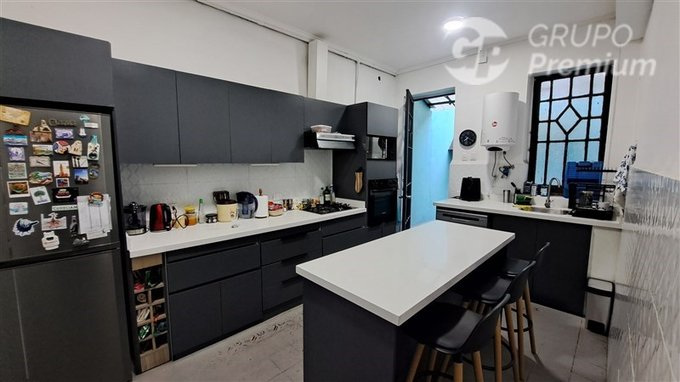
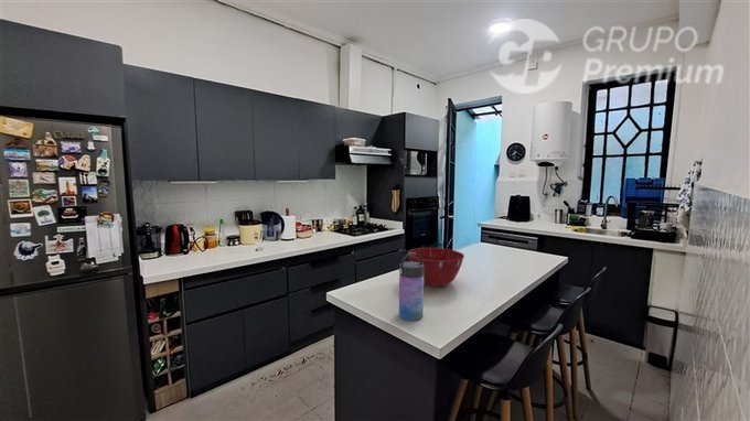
+ water bottle [398,252,425,322]
+ mixing bowl [407,247,465,288]
